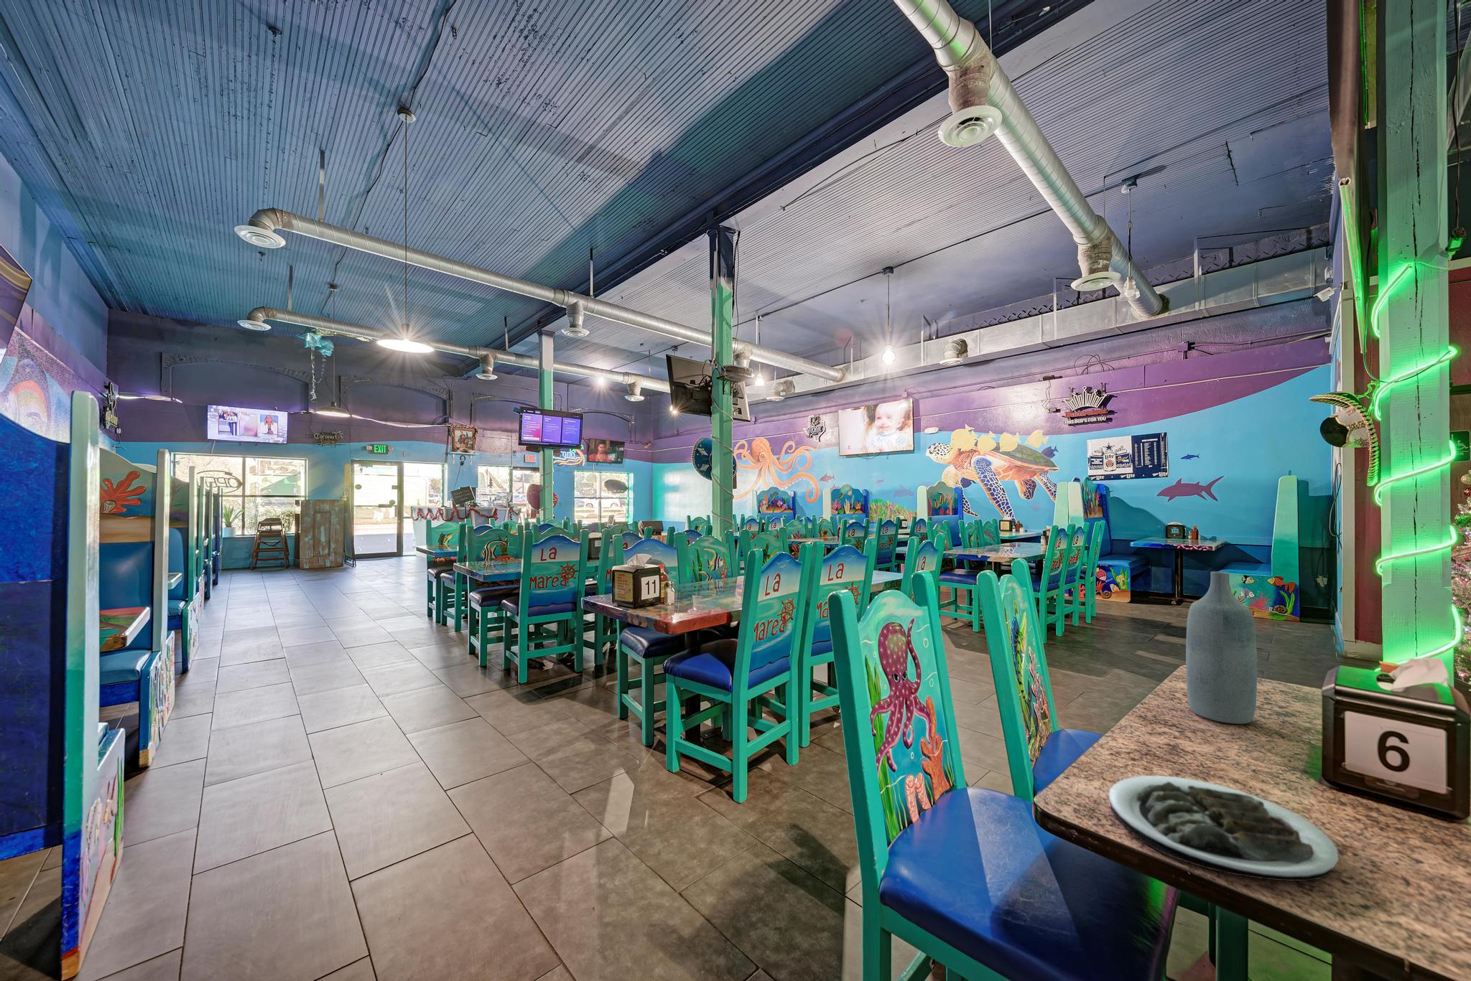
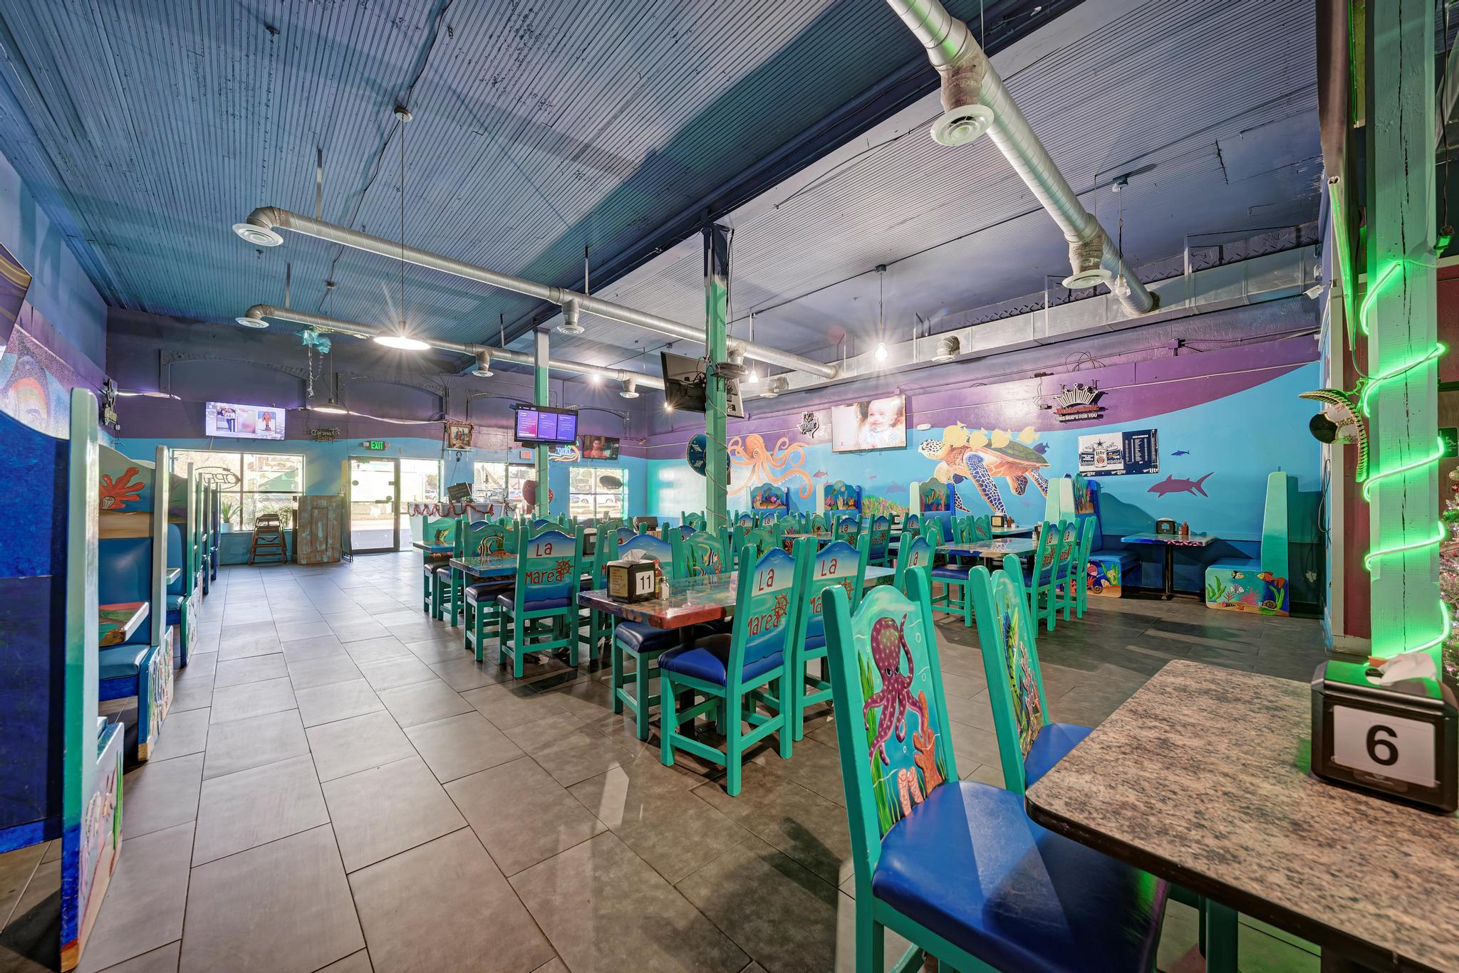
- plate [1108,775,1338,882]
- bottle [1185,570,1257,725]
